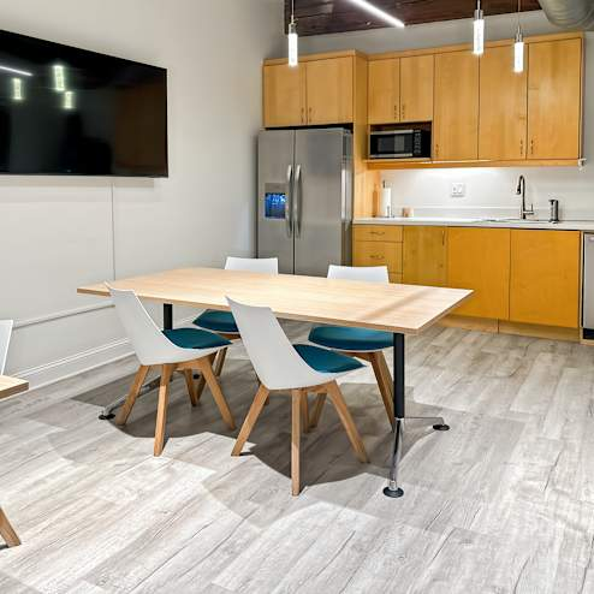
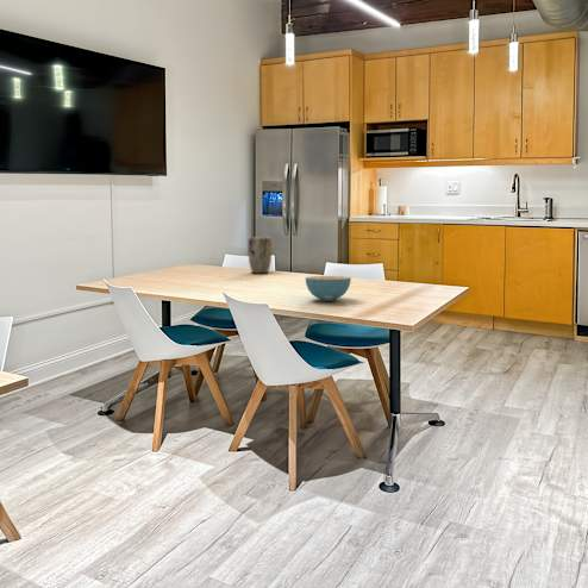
+ cereal bowl [305,275,352,302]
+ plant pot [246,236,273,274]
